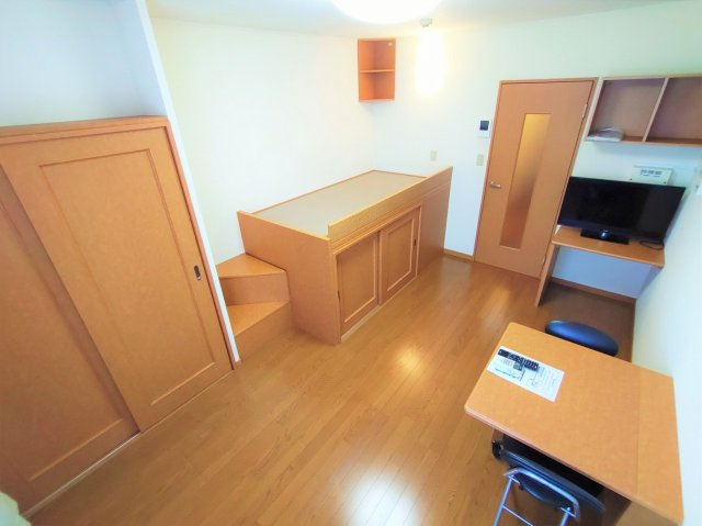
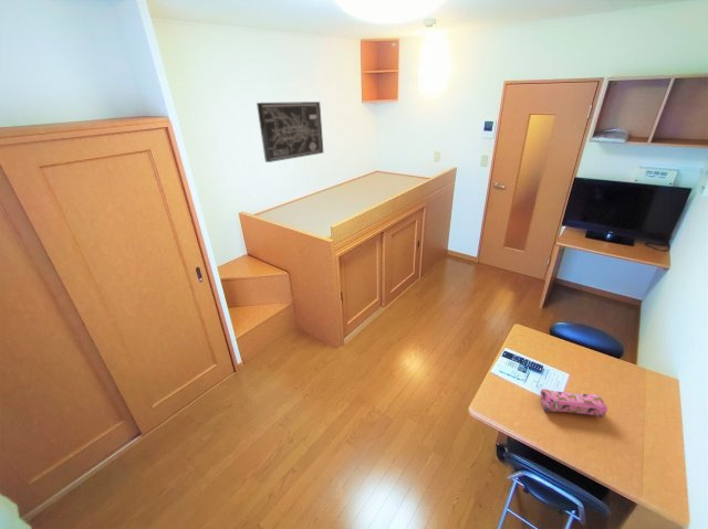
+ pencil case [540,388,608,419]
+ wall art [256,100,324,163]
